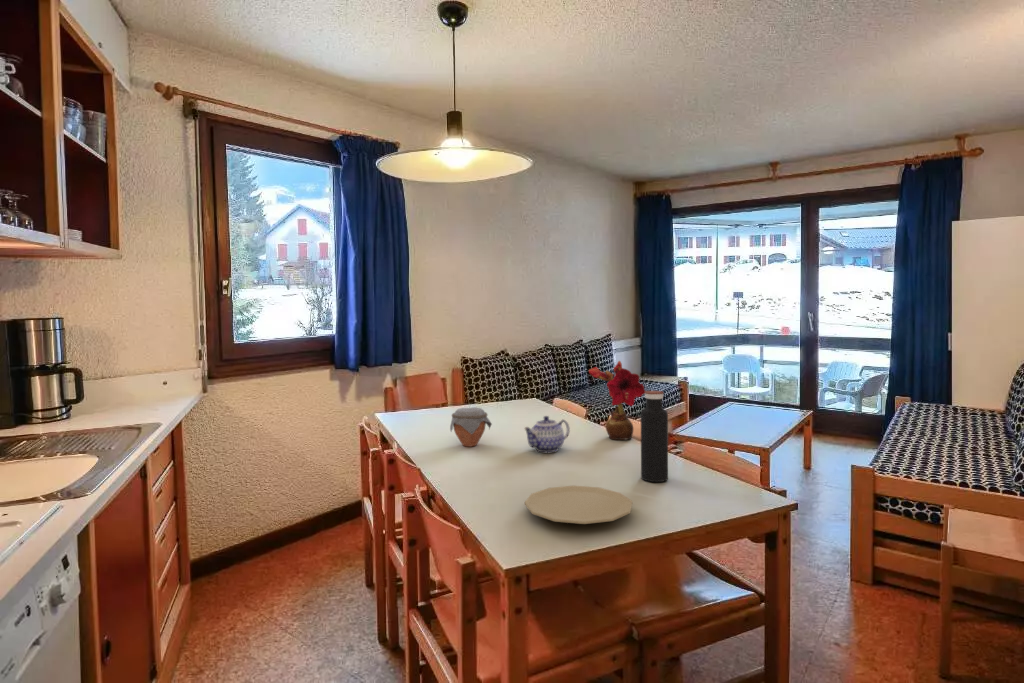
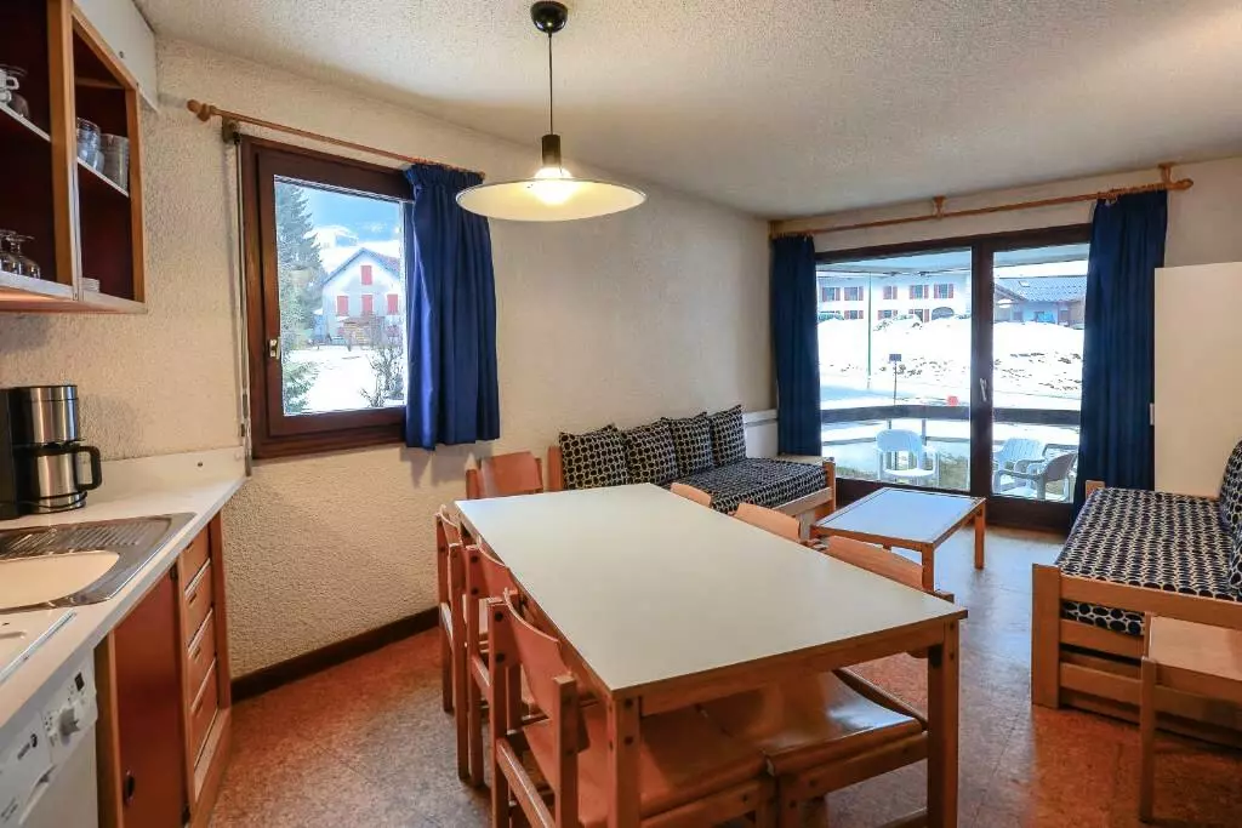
- teapot [523,415,571,454]
- jar [449,406,493,448]
- water bottle [640,390,669,483]
- flower [588,360,646,441]
- plate [524,485,633,525]
